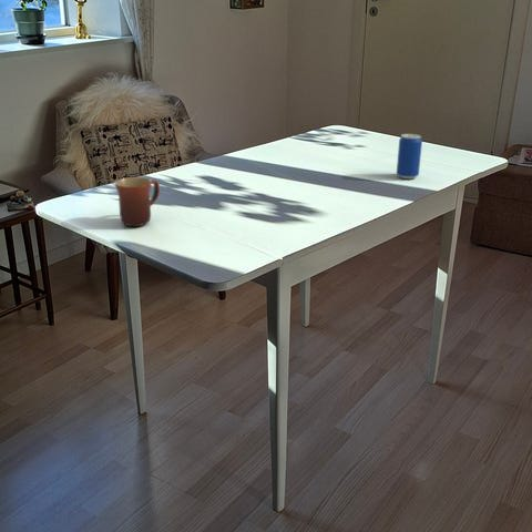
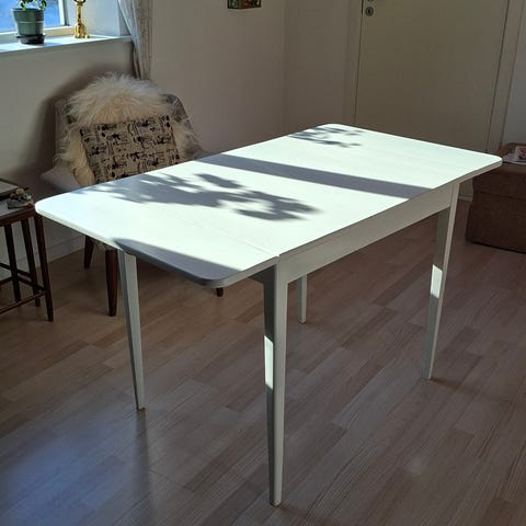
- mug [113,176,161,227]
- beverage can [396,133,423,180]
